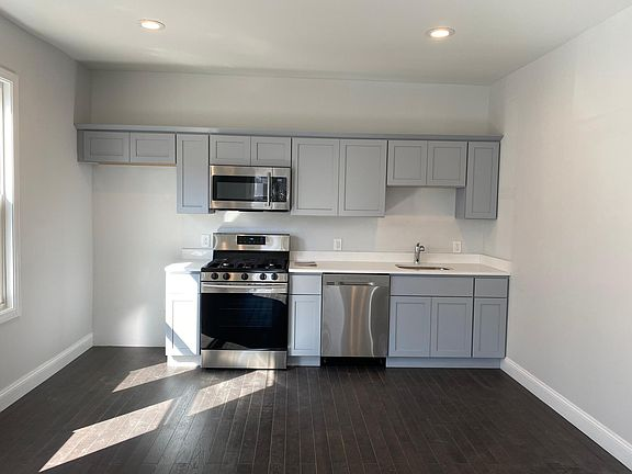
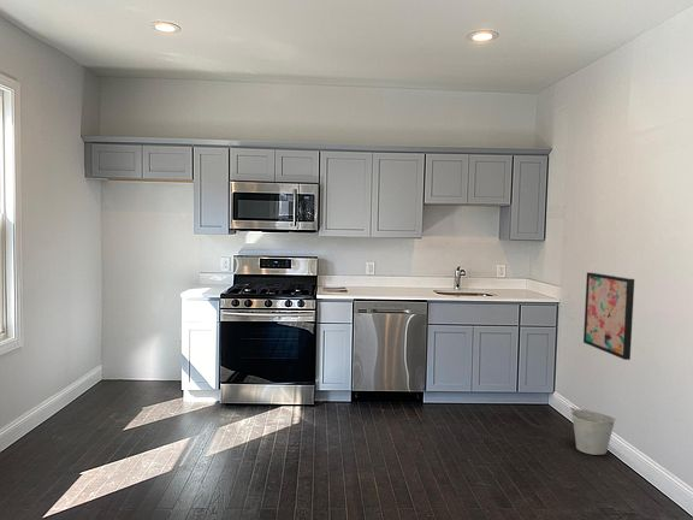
+ bucket [569,407,617,456]
+ wall art [582,271,635,361]
